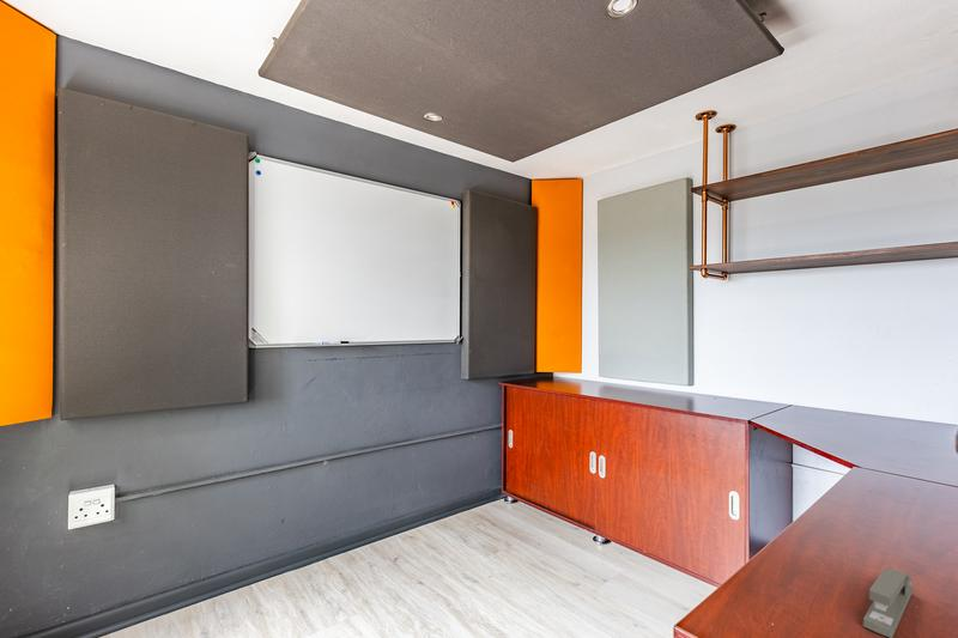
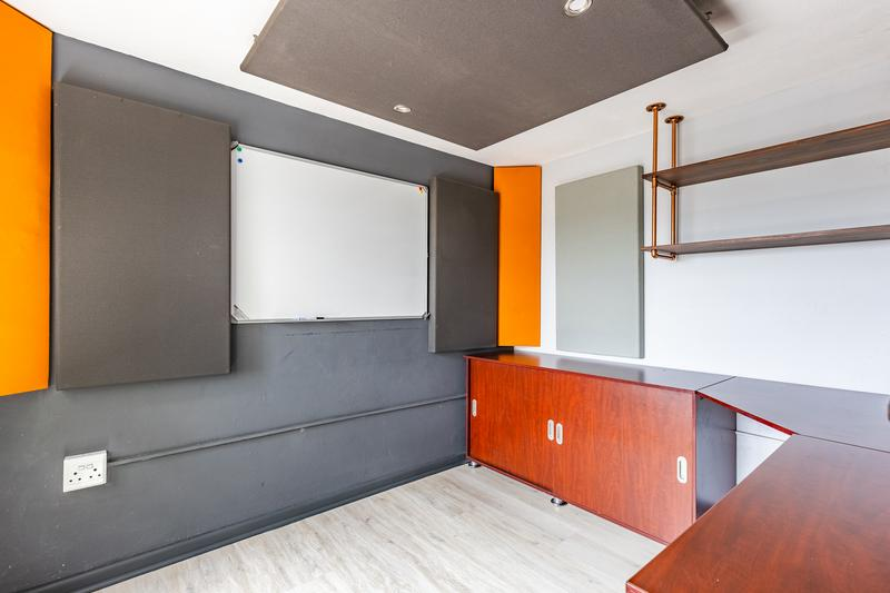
- stapler [862,566,914,638]
